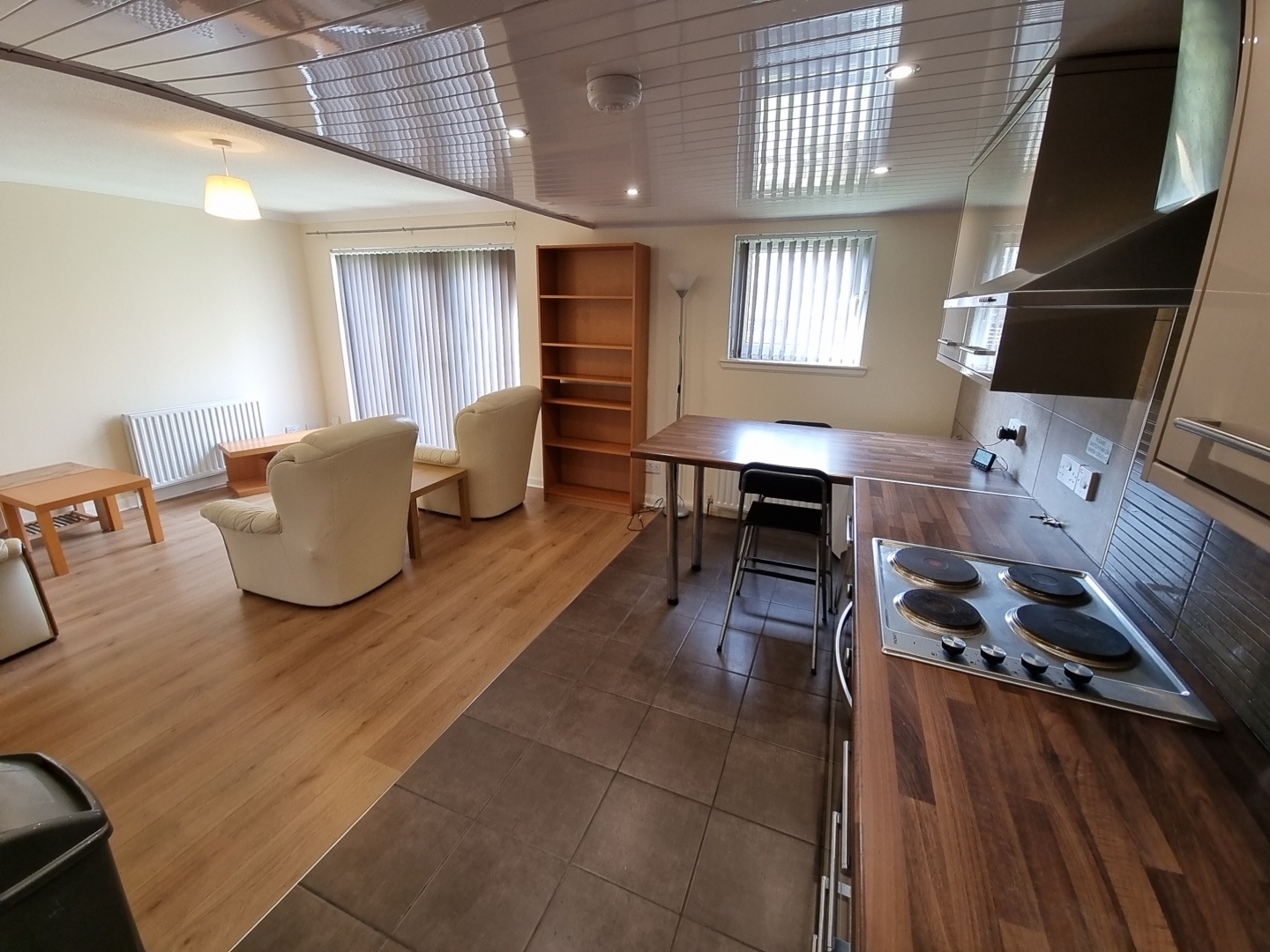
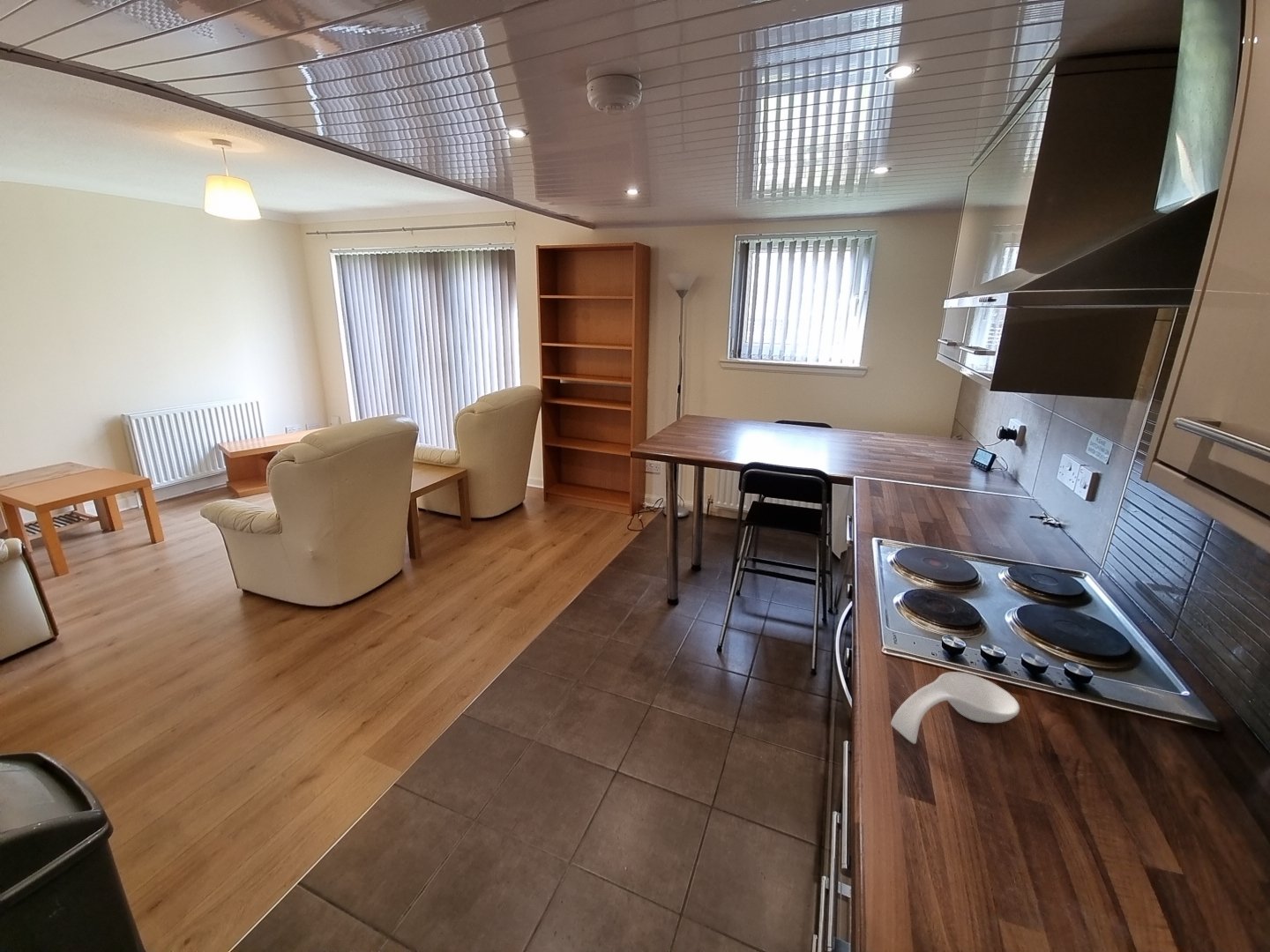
+ spoon rest [890,671,1020,745]
